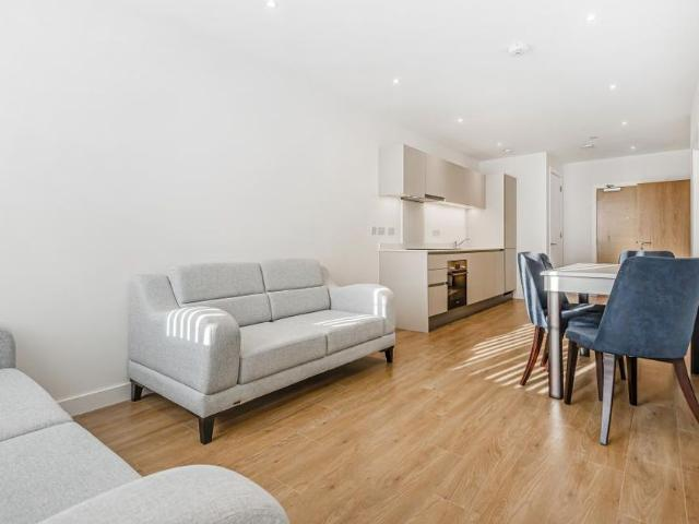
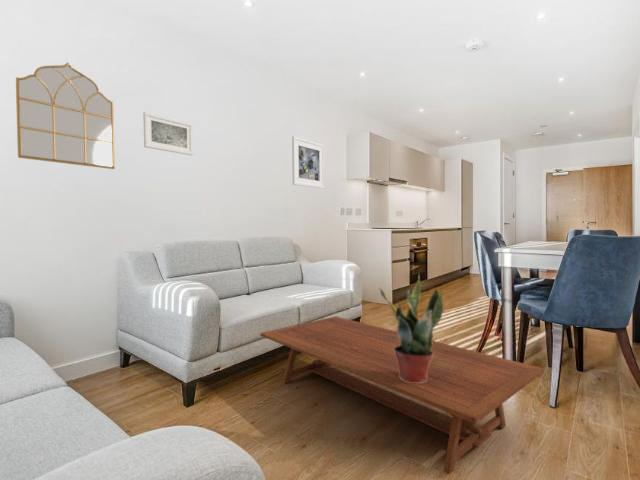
+ coffee table [259,315,545,476]
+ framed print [291,135,325,190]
+ mirror [15,62,116,170]
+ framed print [142,111,194,156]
+ potted plant [378,271,444,383]
